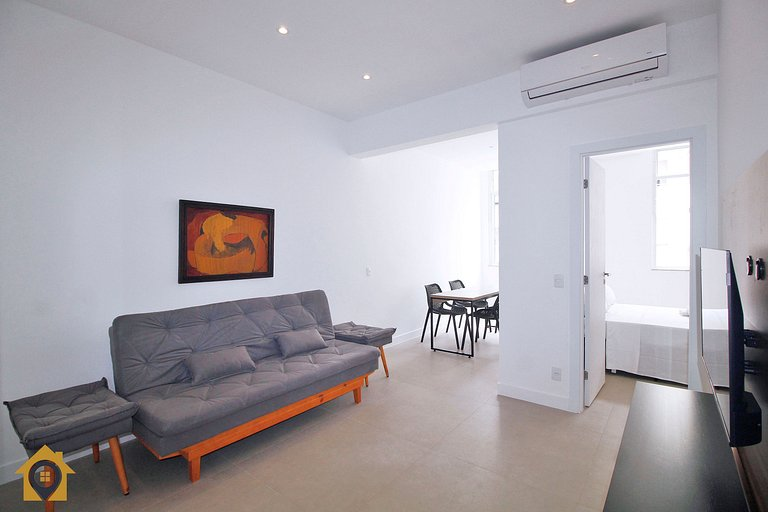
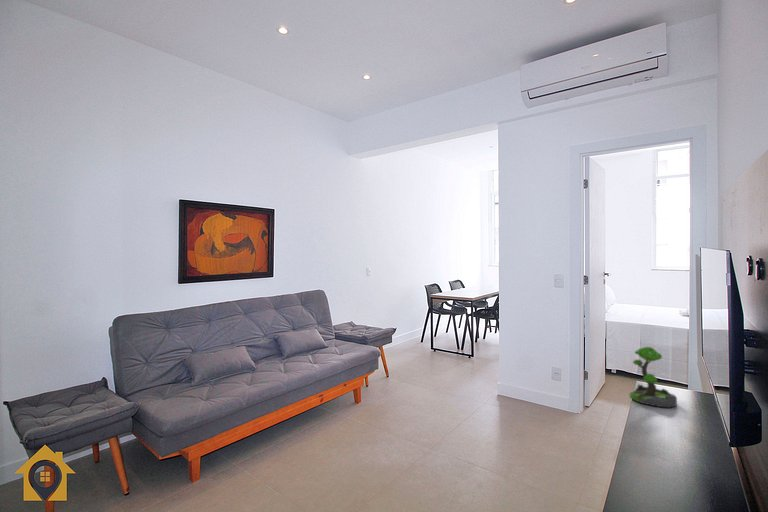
+ plant [628,346,678,409]
